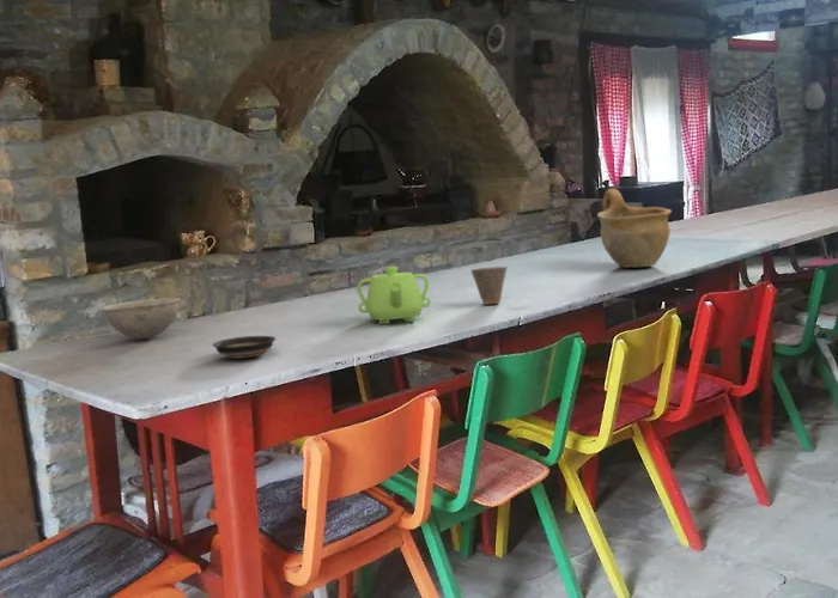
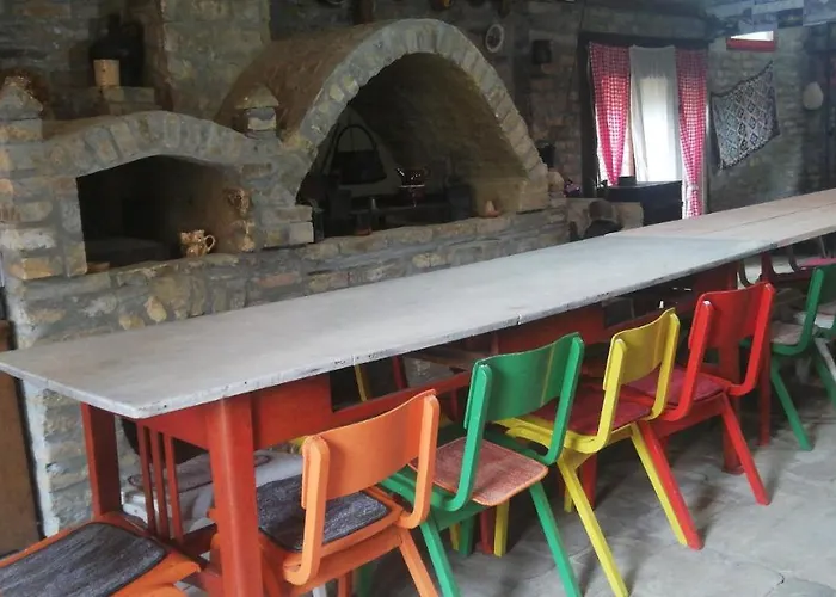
- jug [596,188,673,269]
- teapot [356,266,432,325]
- saucer [211,335,278,360]
- bowl [101,297,182,340]
- cup [469,266,508,305]
